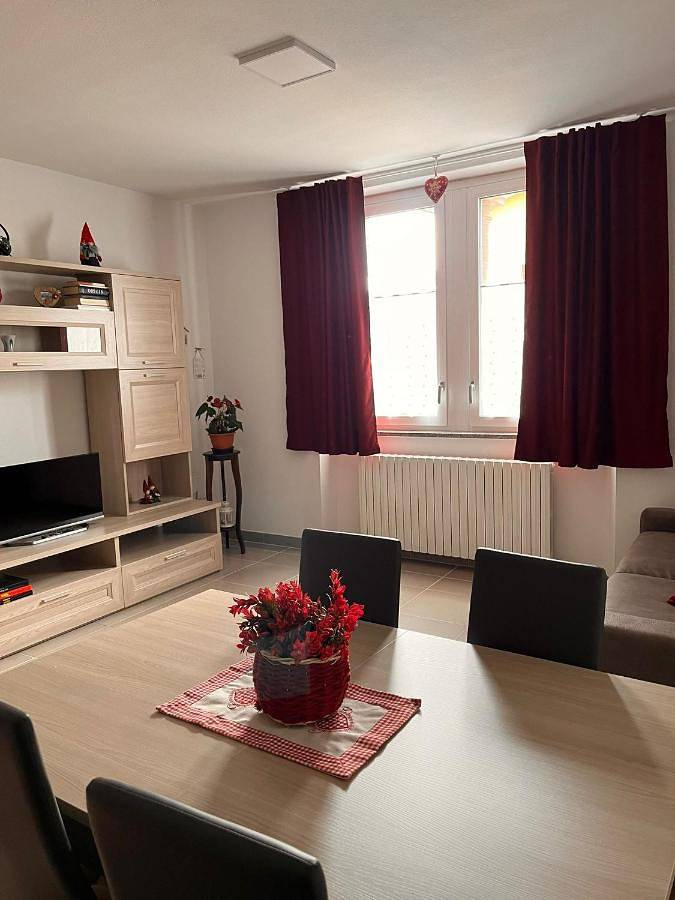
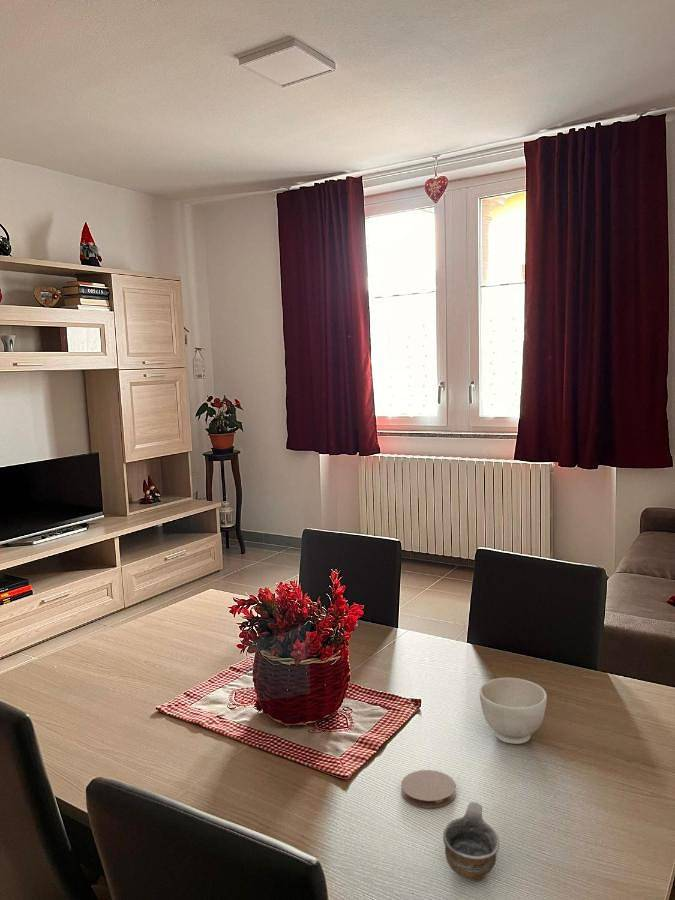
+ bowl [479,677,548,745]
+ coaster [400,769,457,809]
+ cup [442,801,500,882]
